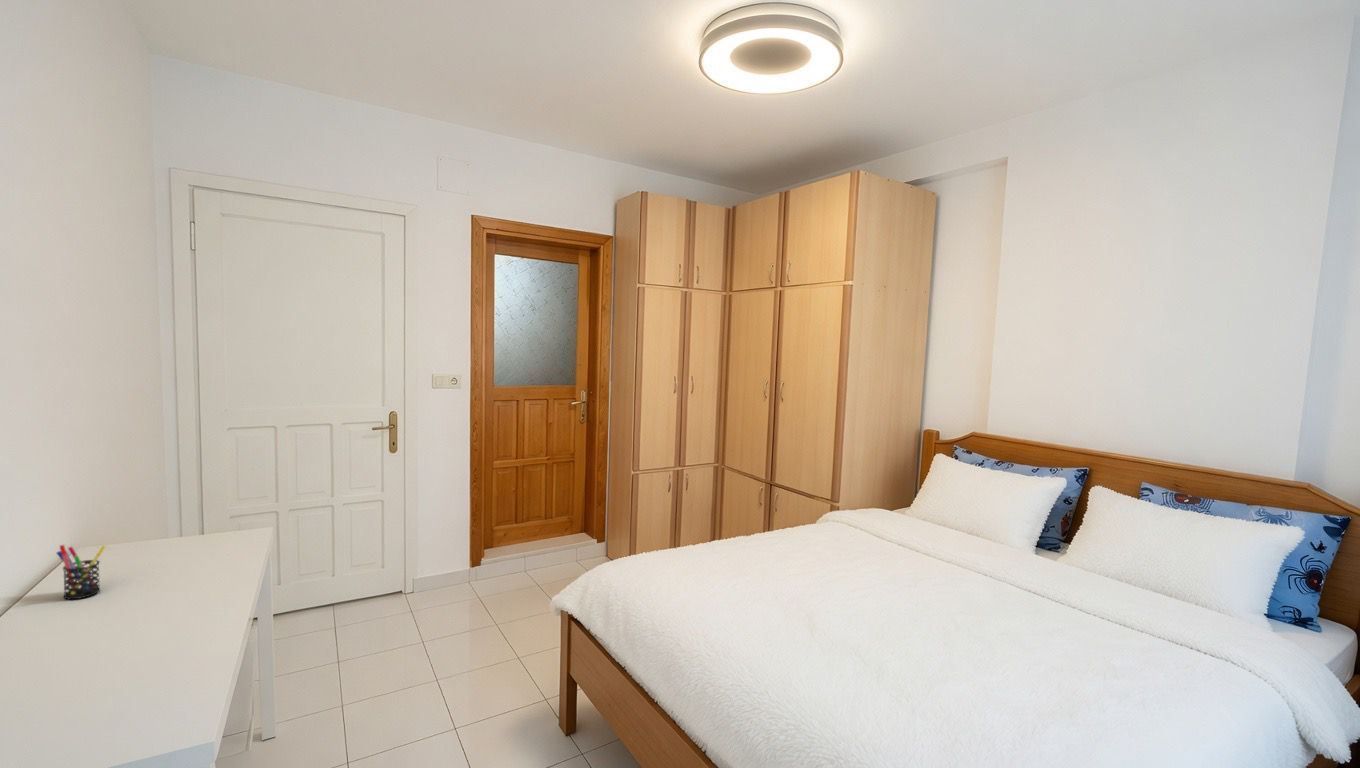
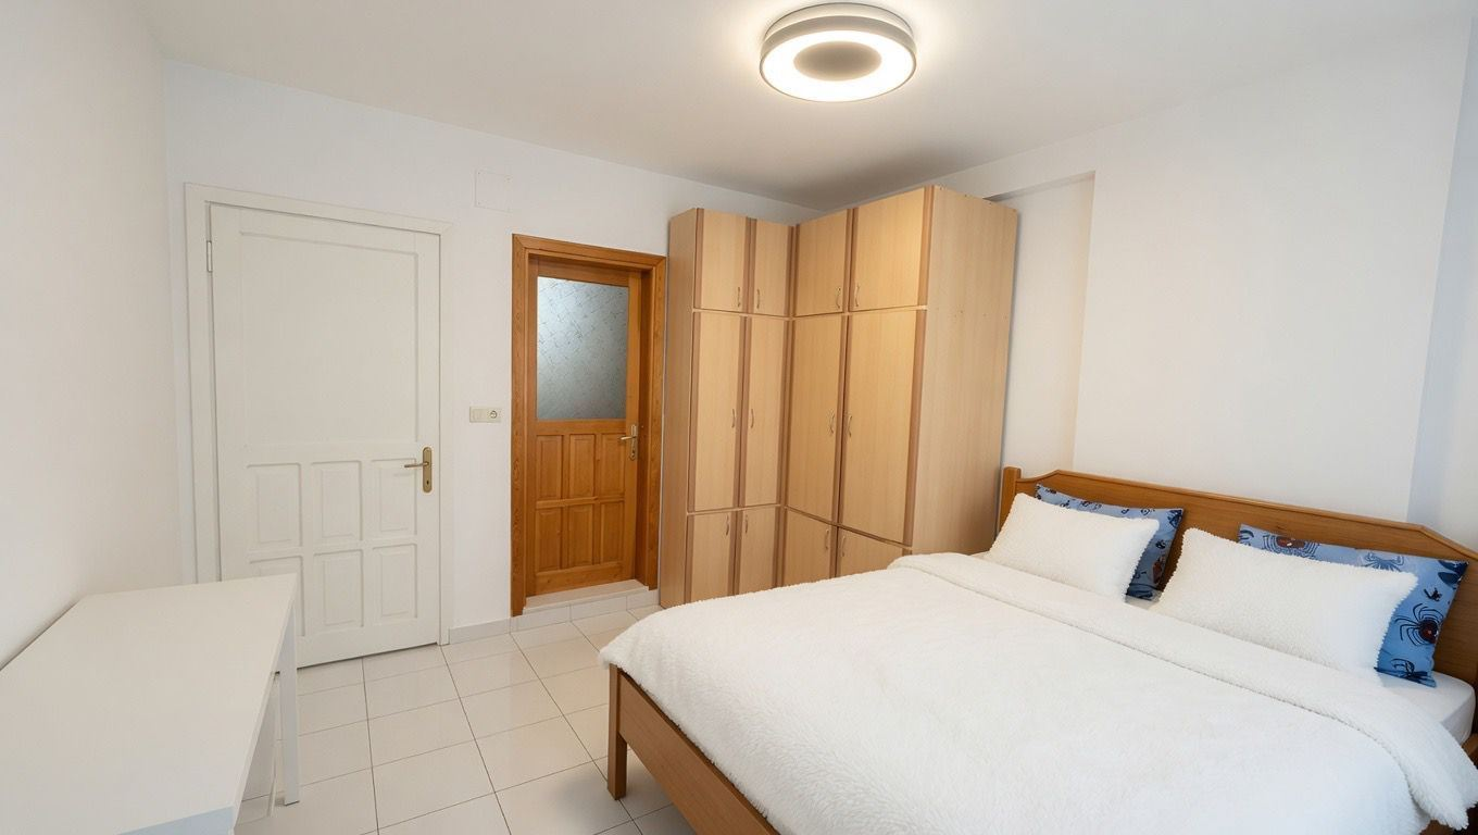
- pen holder [55,544,107,600]
